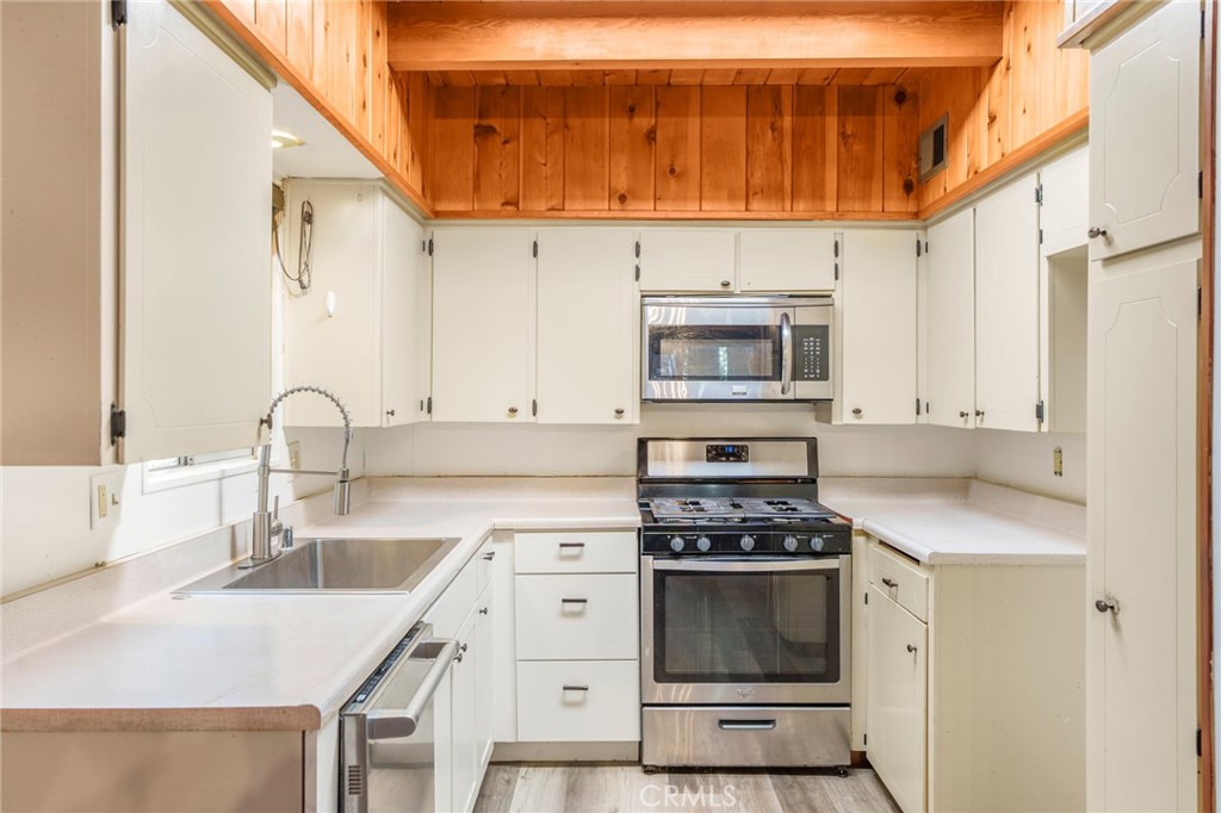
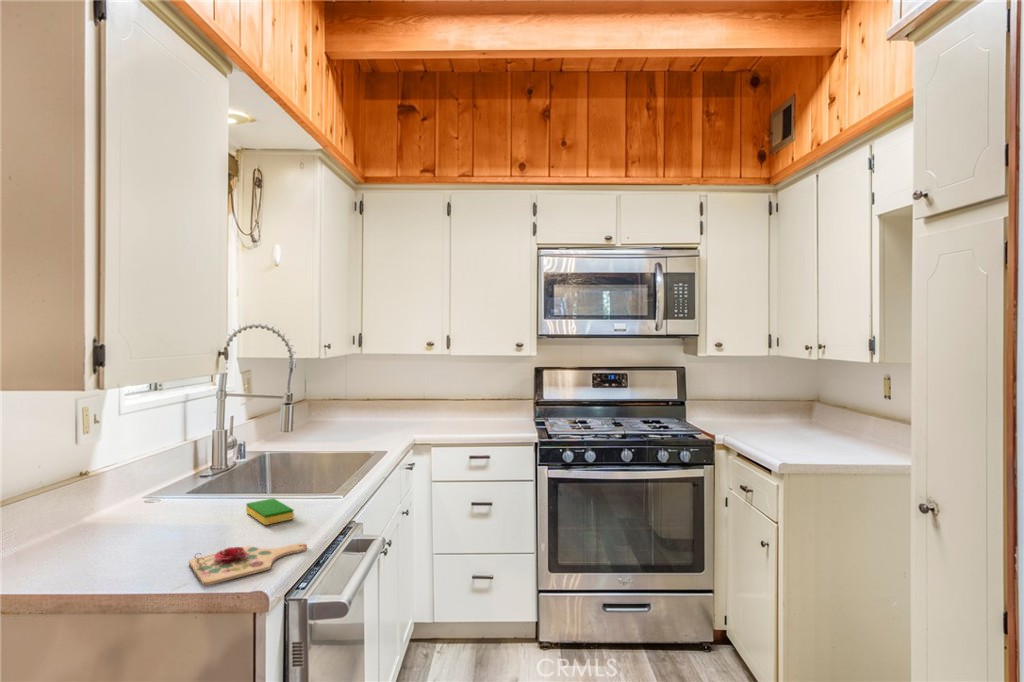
+ dish sponge [245,497,295,526]
+ cutting board [188,542,308,587]
